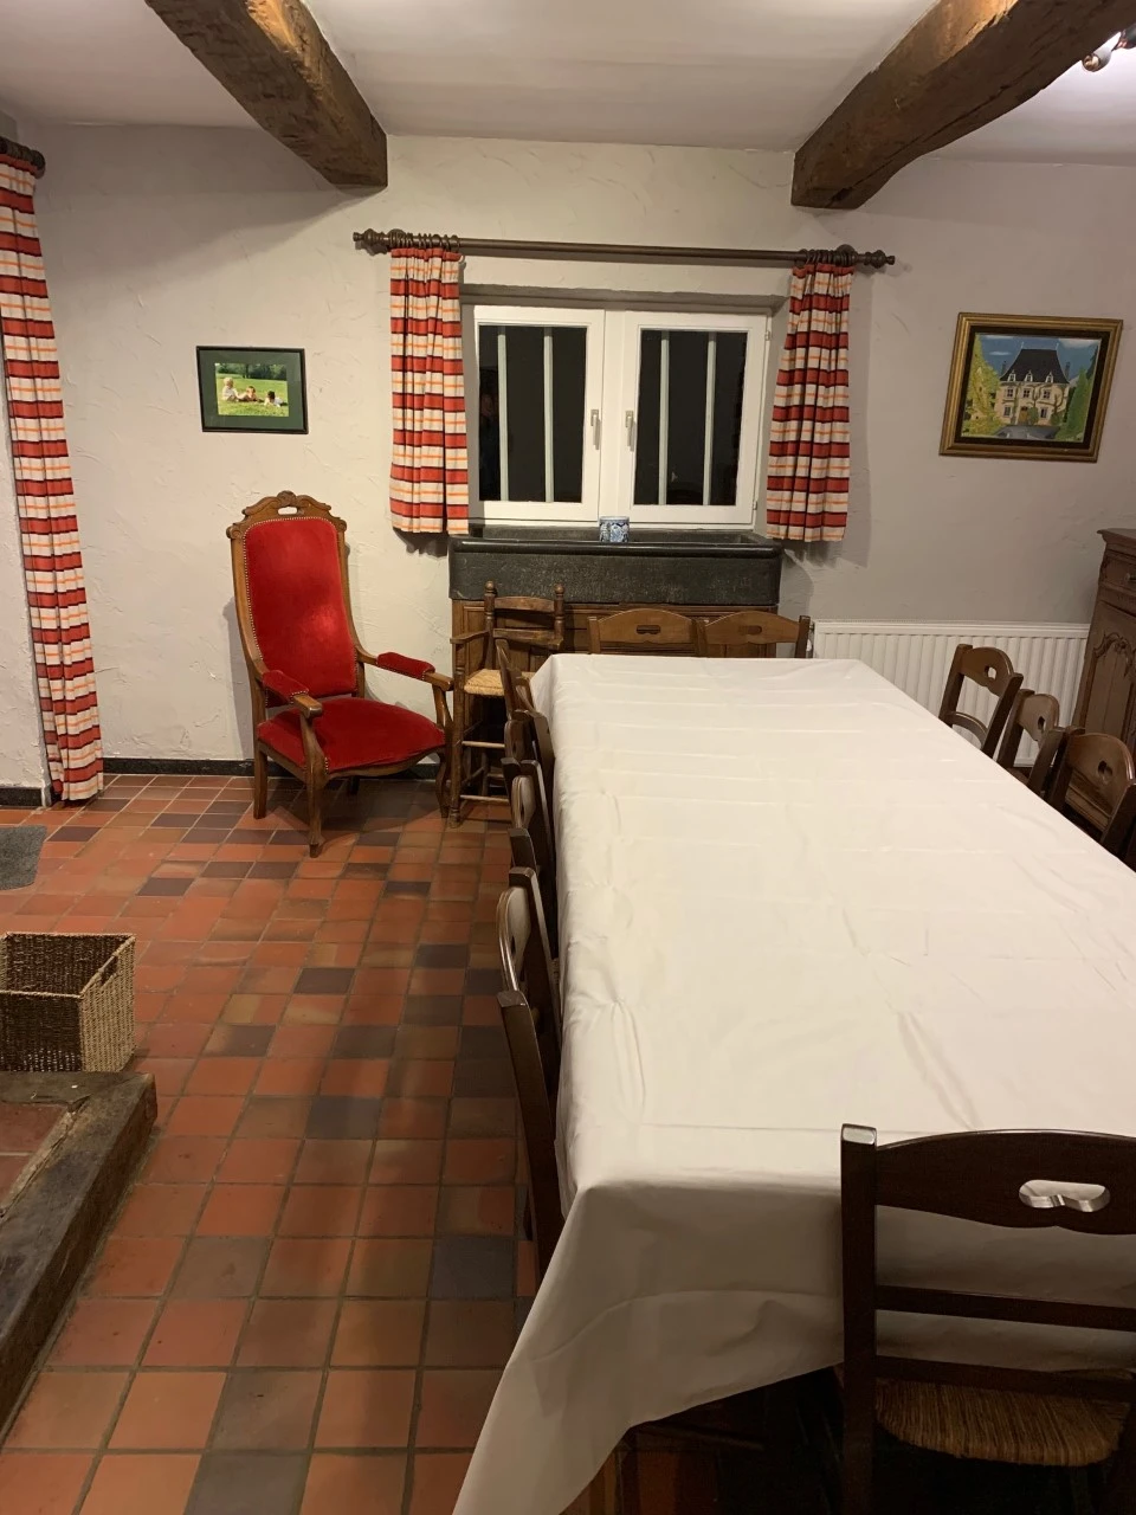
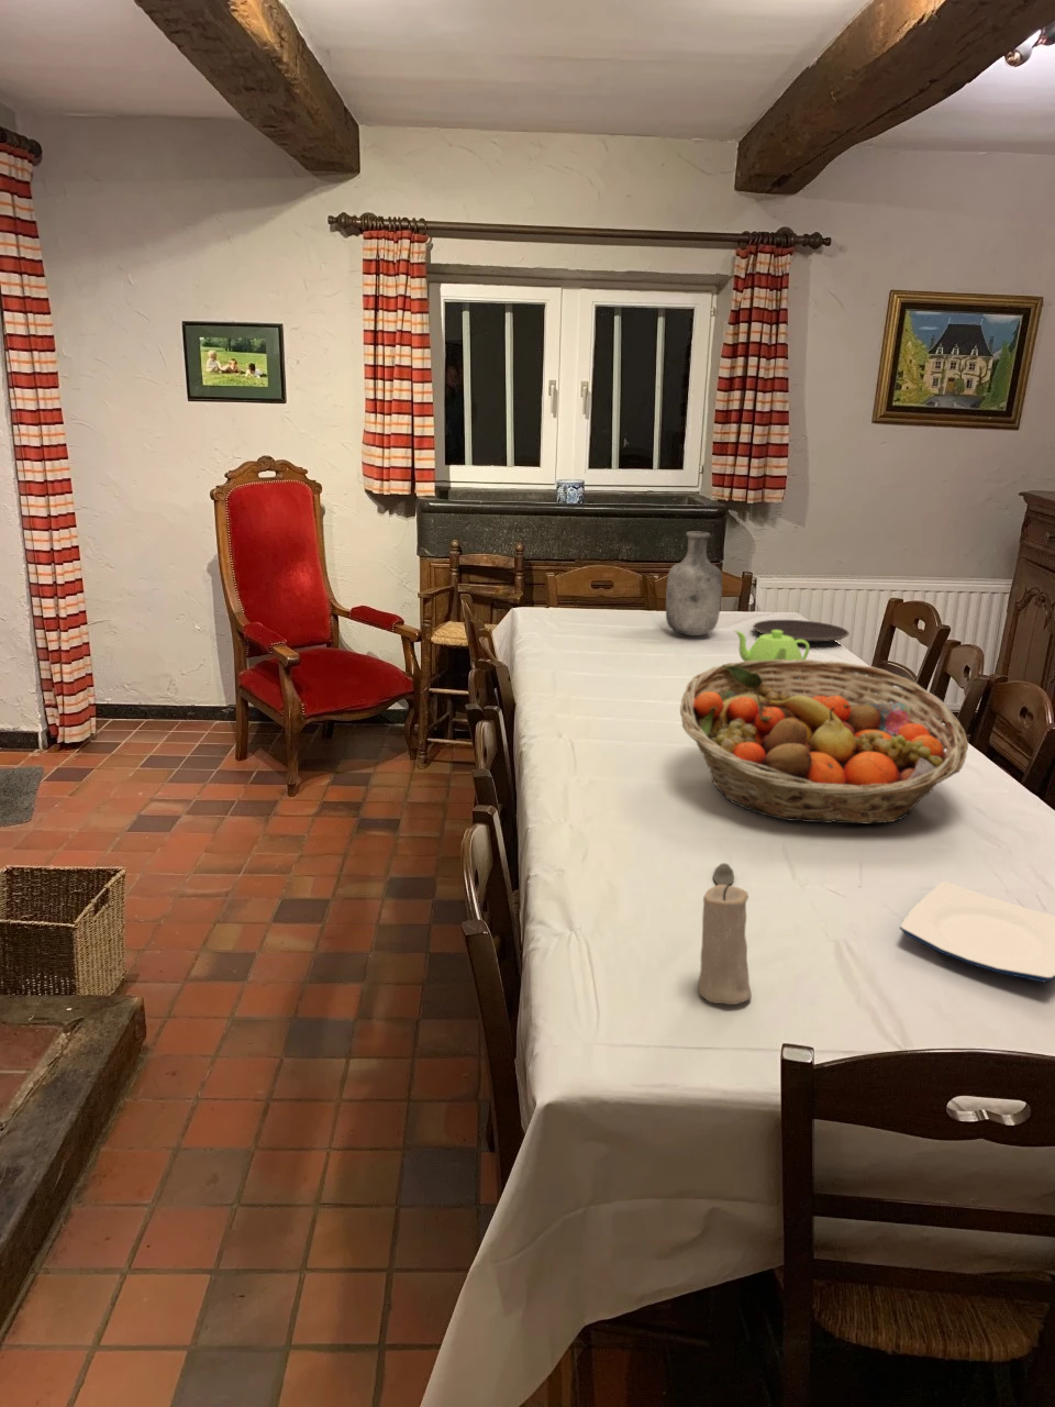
+ plate [899,881,1055,983]
+ candle [698,883,752,1006]
+ plate [751,619,851,643]
+ teapot [733,629,811,661]
+ spoon [713,862,735,885]
+ fruit basket [679,658,970,825]
+ vase [665,531,724,636]
